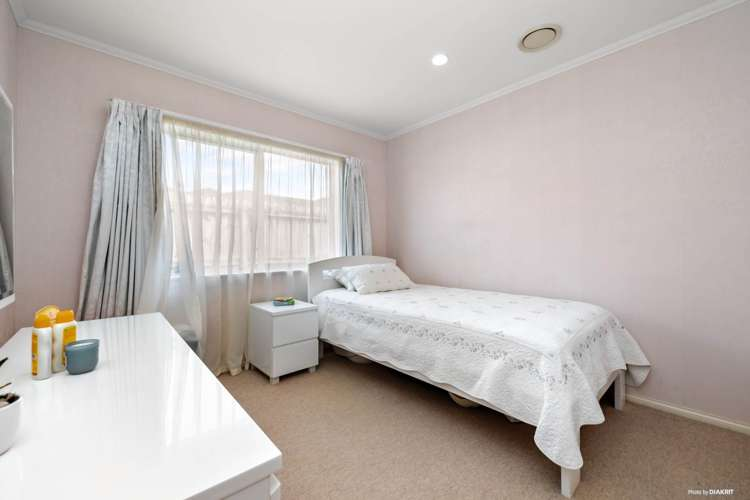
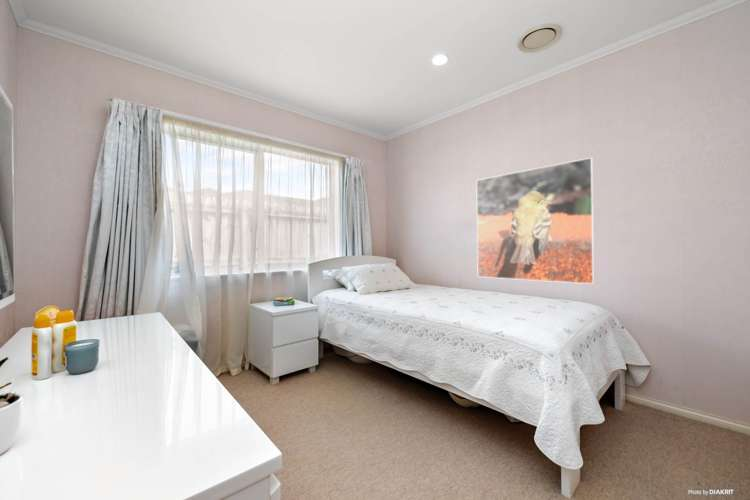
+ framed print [475,156,596,285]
